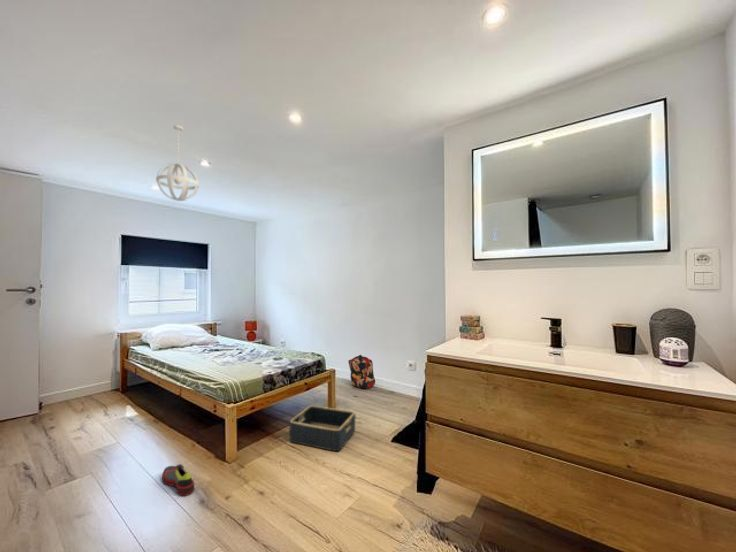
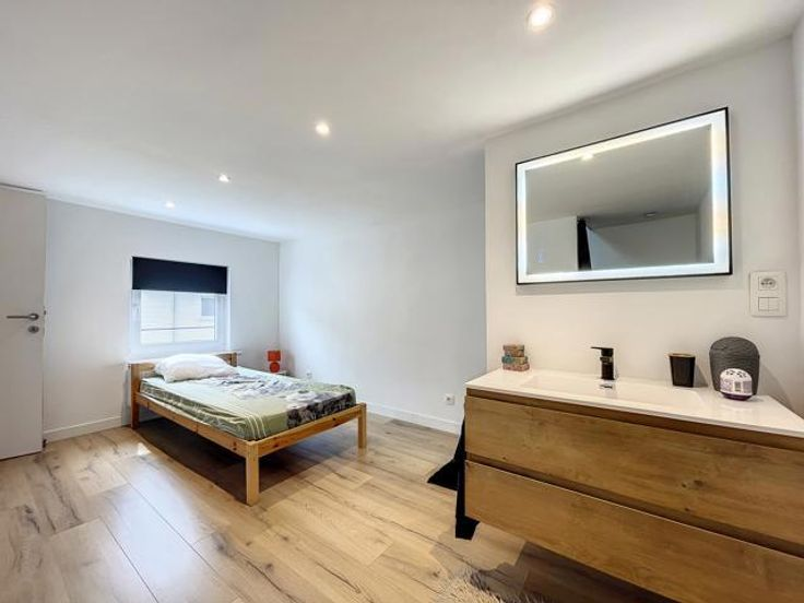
- basket [289,405,356,452]
- pendant light [155,124,200,202]
- backpack [347,354,376,390]
- shoe [161,463,195,497]
